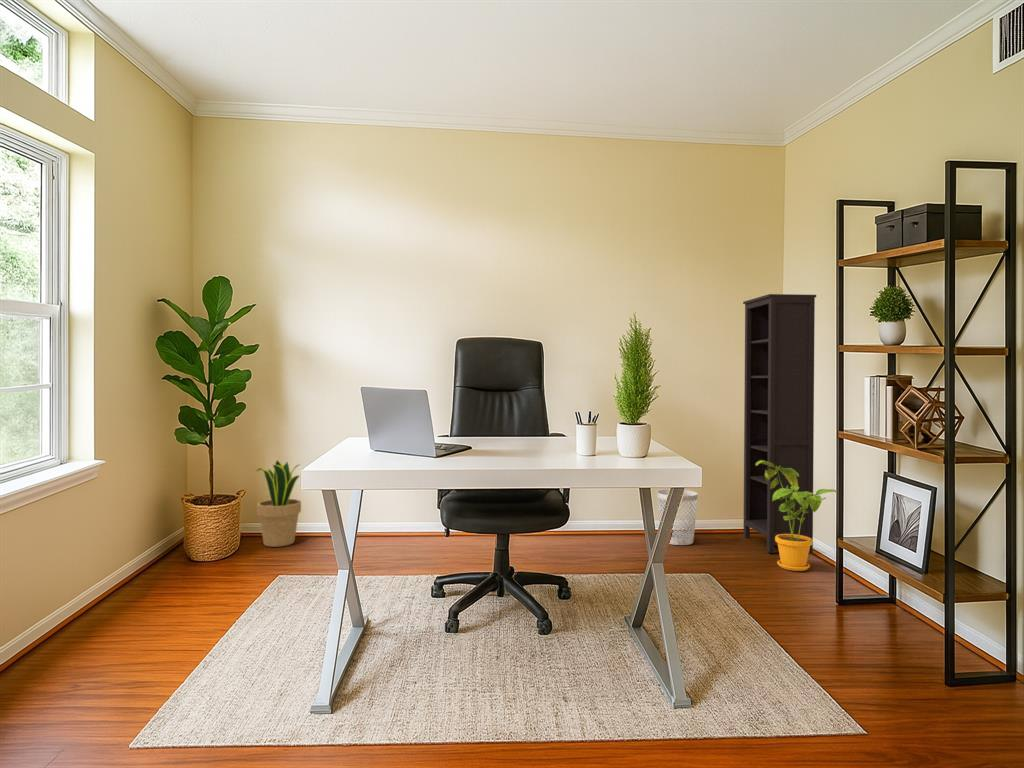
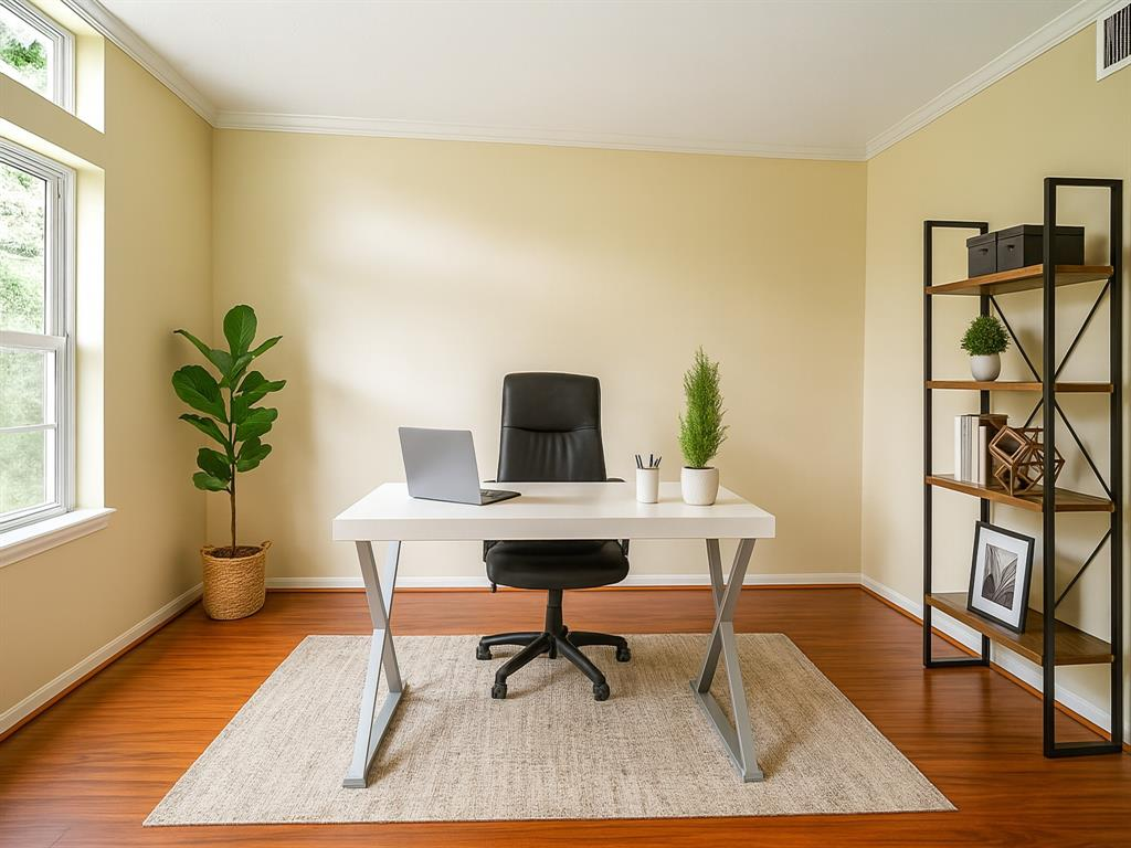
- bookcase [742,293,817,554]
- wastebasket [656,489,699,546]
- house plant [756,460,837,572]
- potted plant [255,459,302,548]
